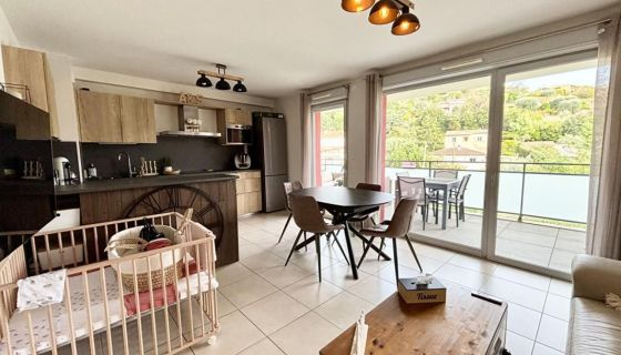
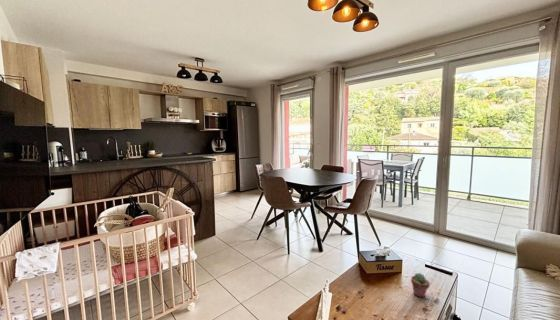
+ potted succulent [410,272,431,298]
